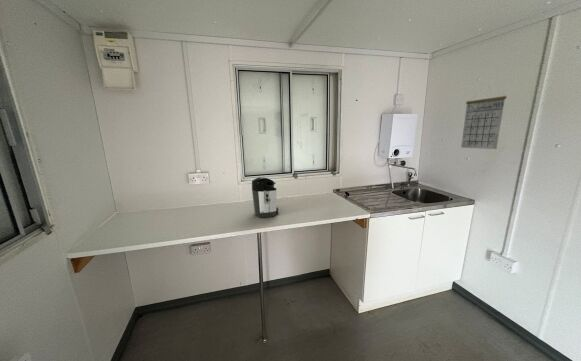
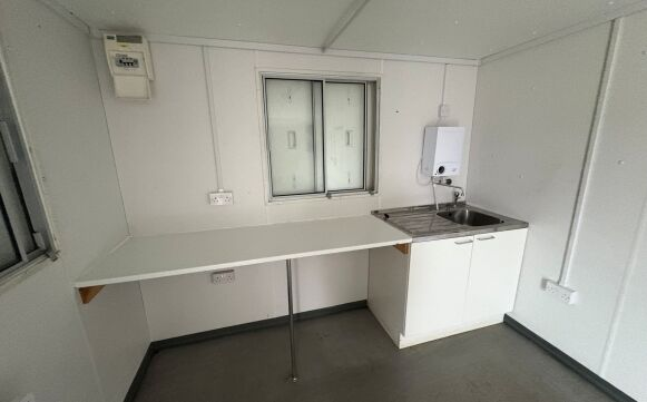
- coffee maker [251,176,279,219]
- calendar [460,86,507,150]
